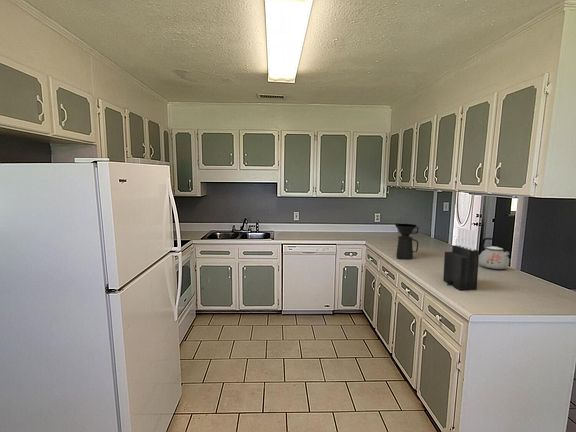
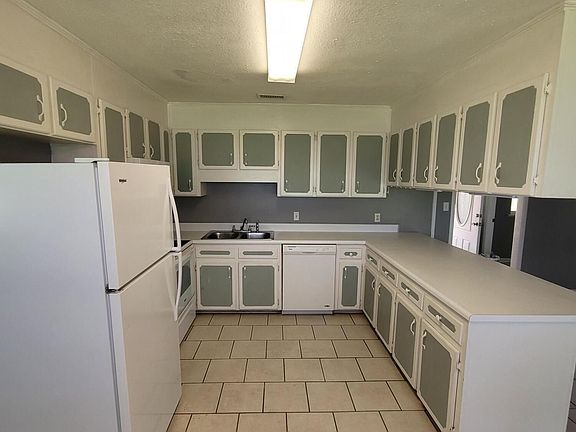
- knife block [442,227,480,291]
- kettle [478,237,510,270]
- coffee maker [394,223,420,261]
